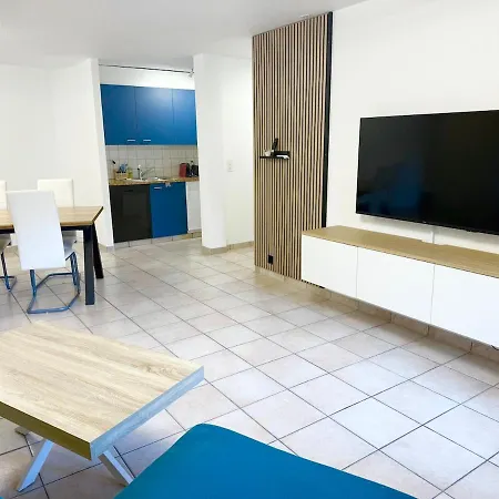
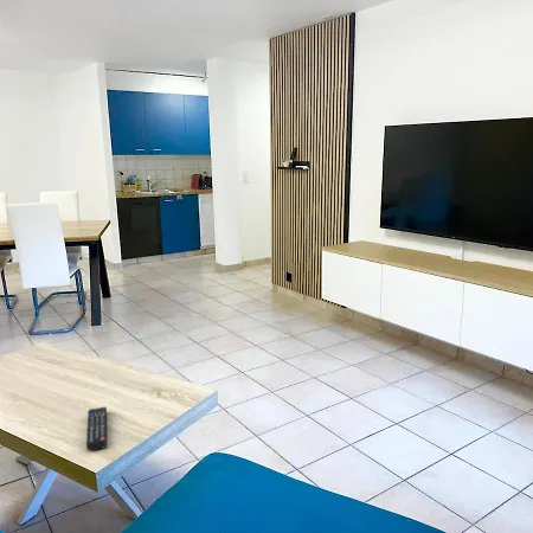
+ remote control [85,406,108,451]
